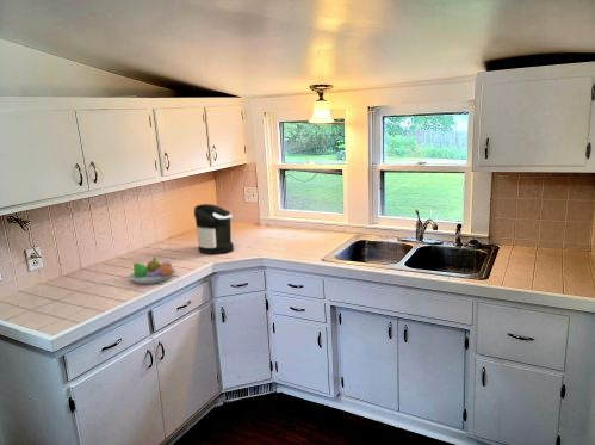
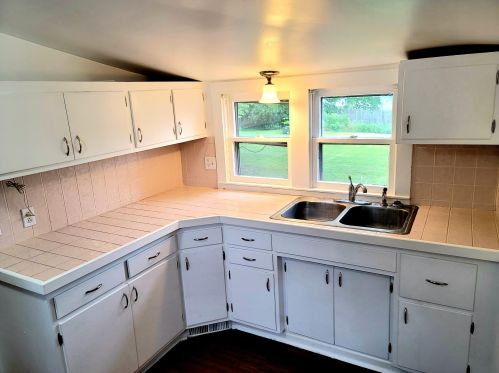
- coffee maker [193,203,235,255]
- fruit bowl [128,257,176,285]
